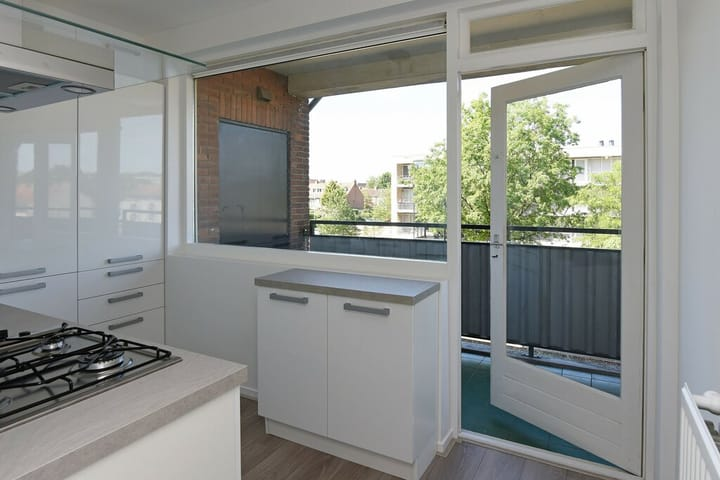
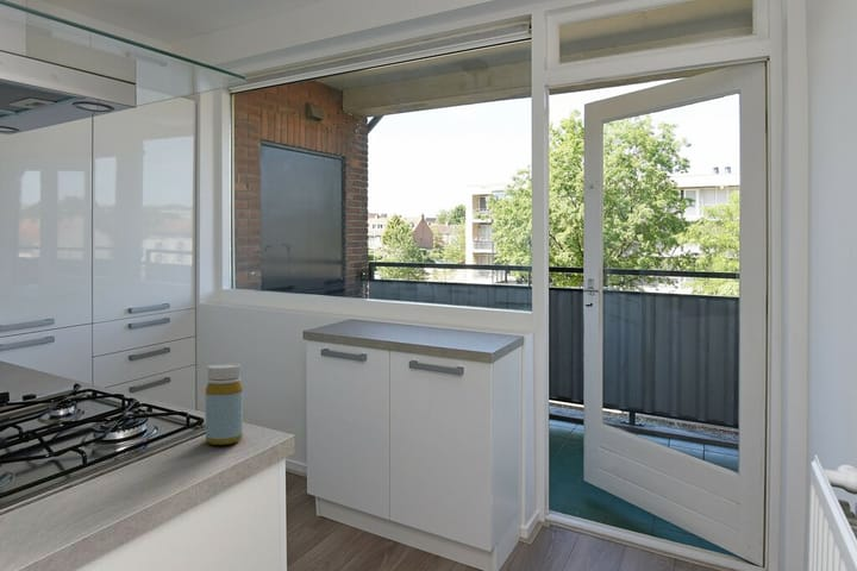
+ bottle [205,363,244,446]
